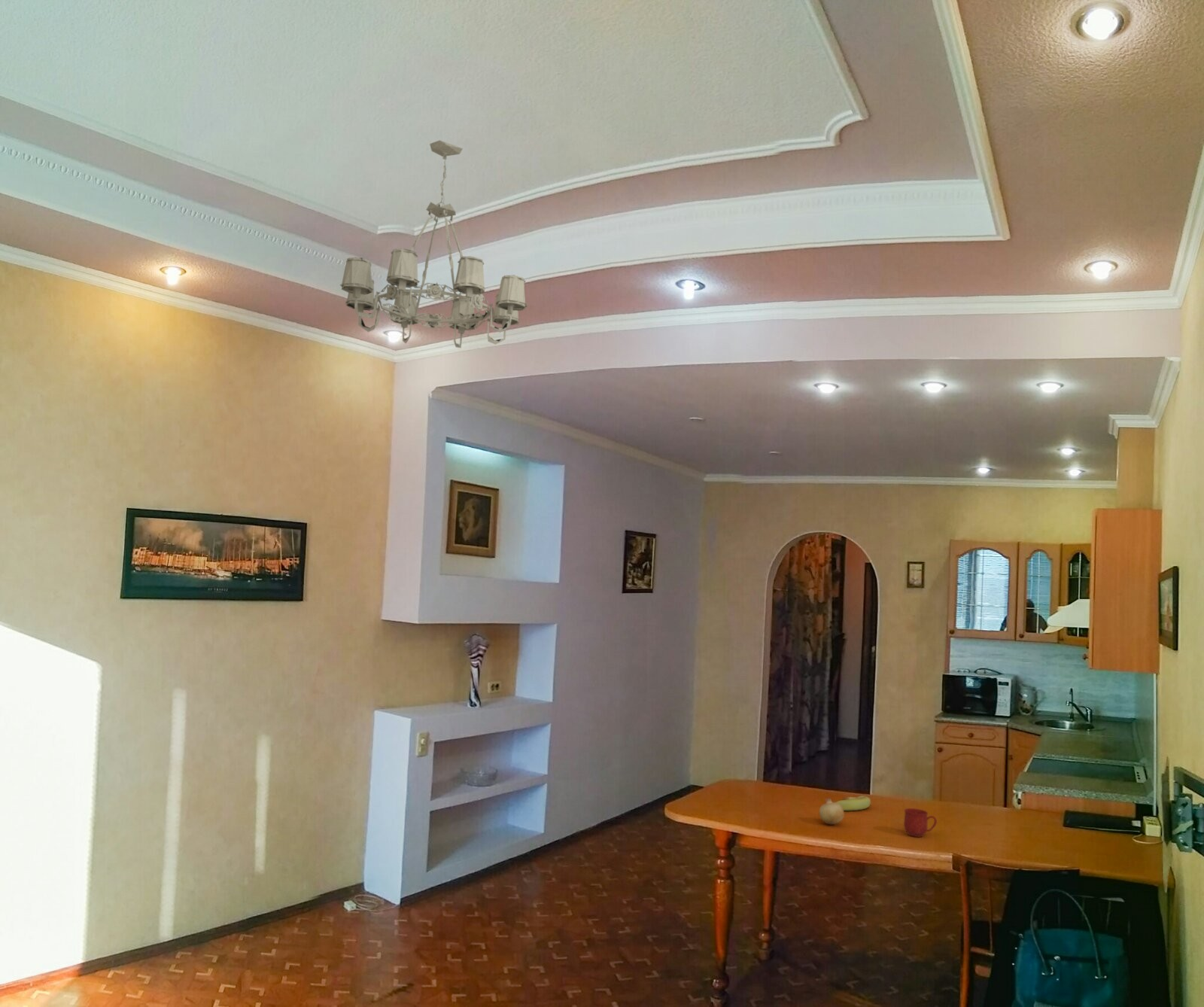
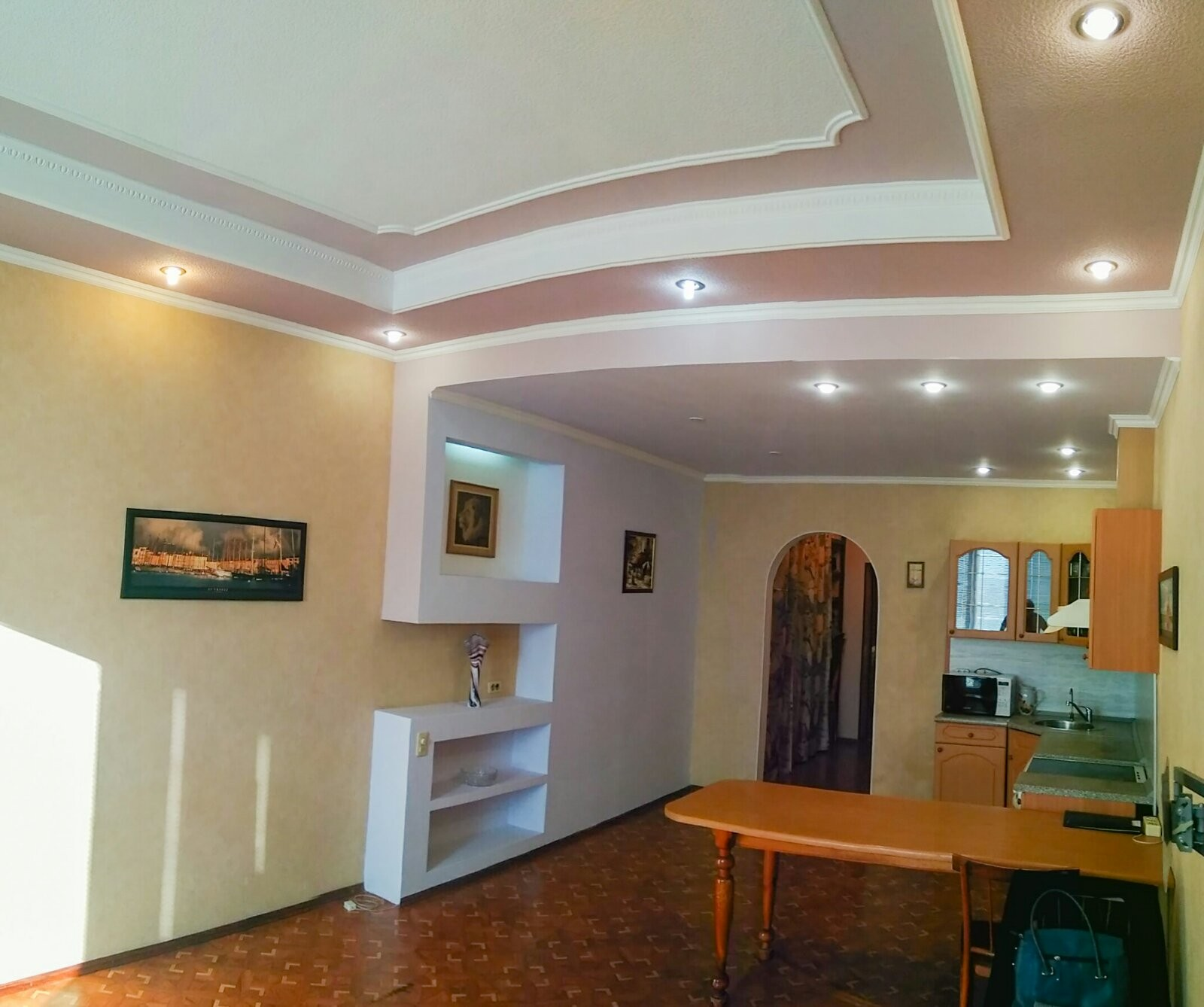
- fruit [819,798,845,825]
- banana [836,795,871,811]
- mug [903,808,938,838]
- chandelier [339,139,528,348]
